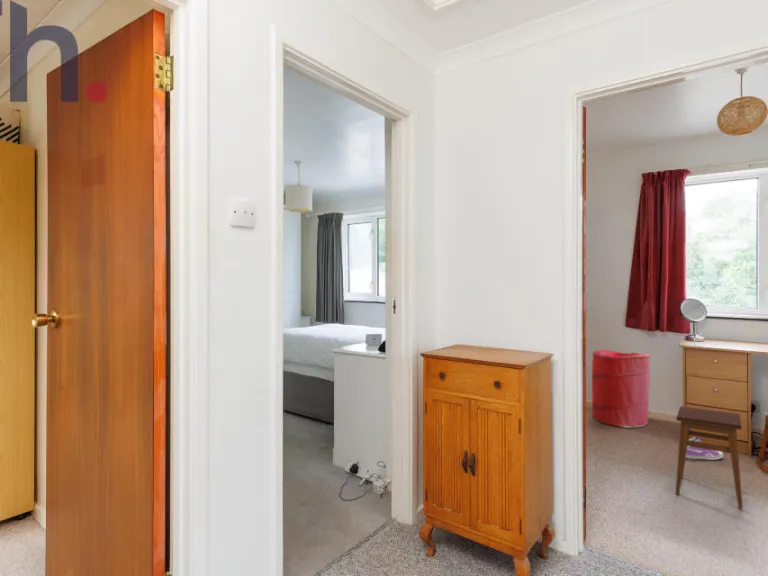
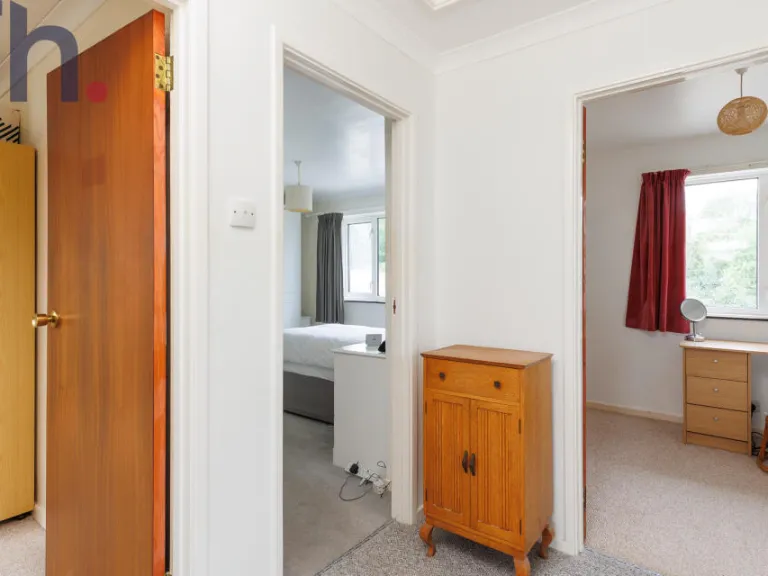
- laundry hamper [591,349,651,429]
- stool [675,405,744,510]
- sneaker [686,436,725,461]
